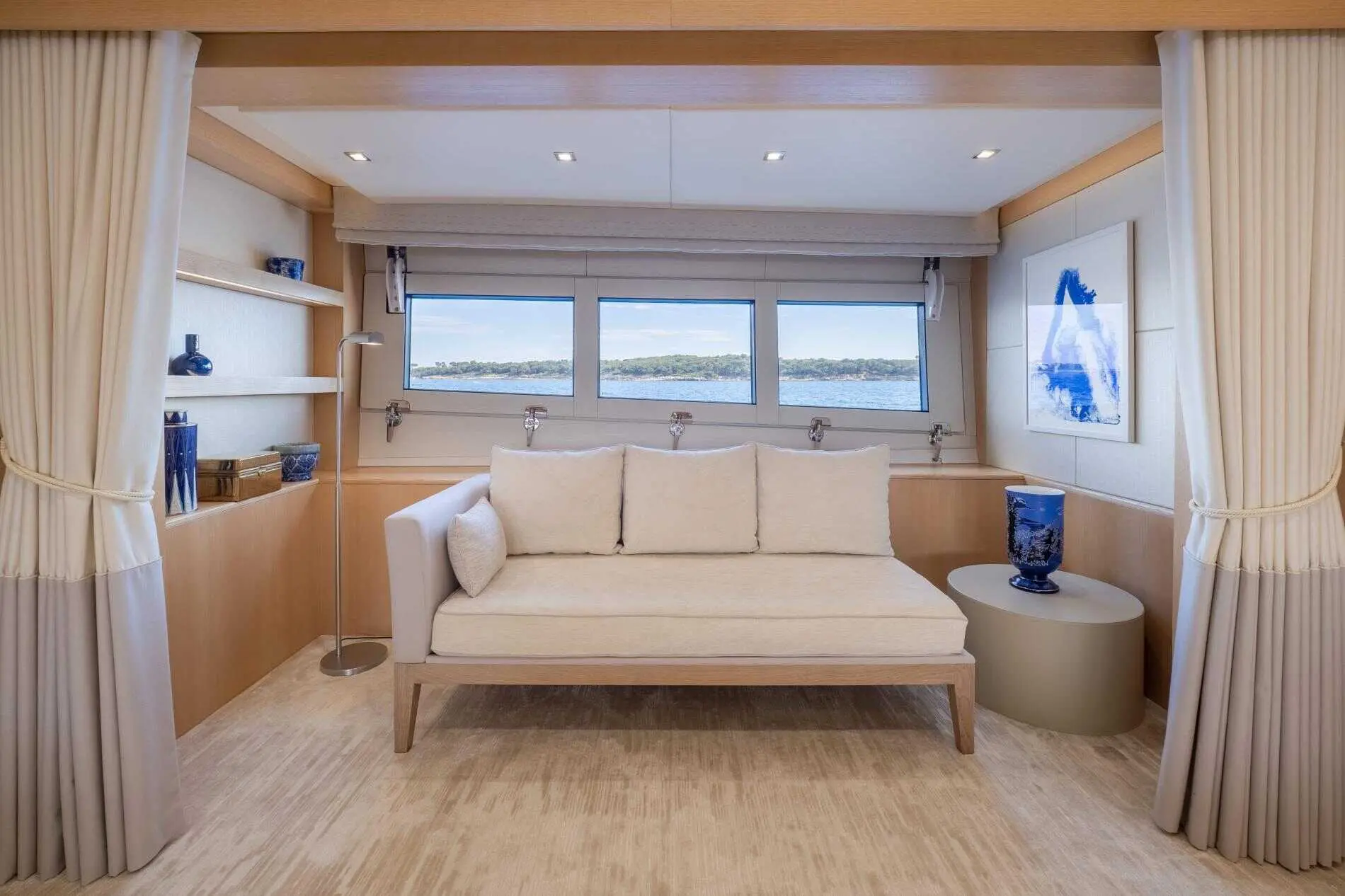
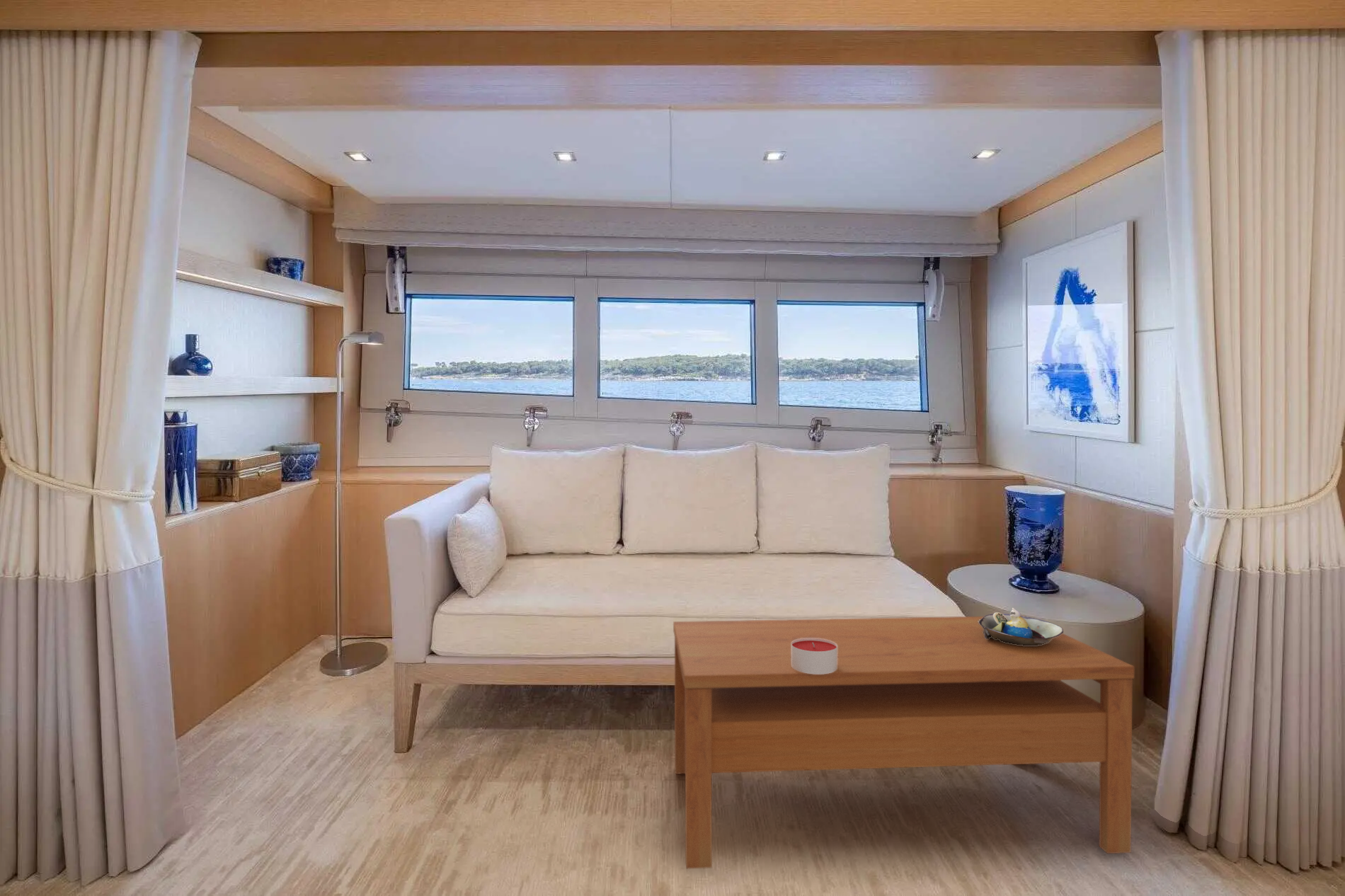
+ coffee table [673,615,1135,869]
+ candle [791,638,837,674]
+ decorative bowl [978,607,1064,645]
